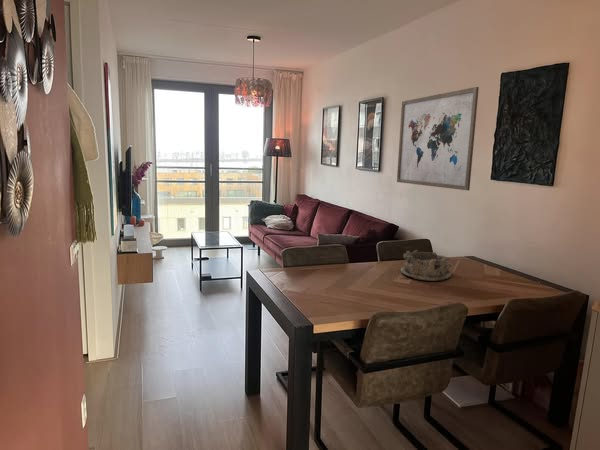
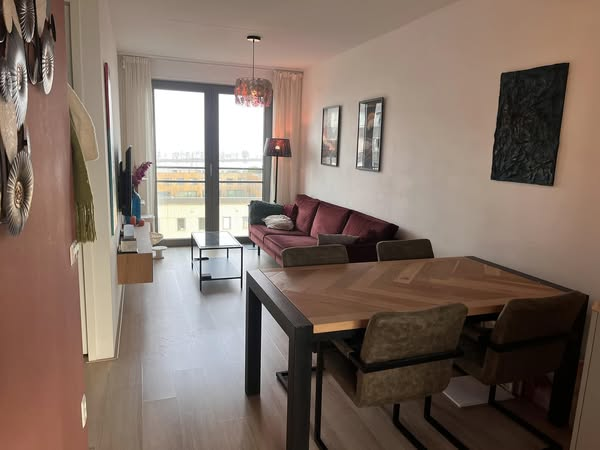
- wall art [396,86,480,191]
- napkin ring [399,249,453,282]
